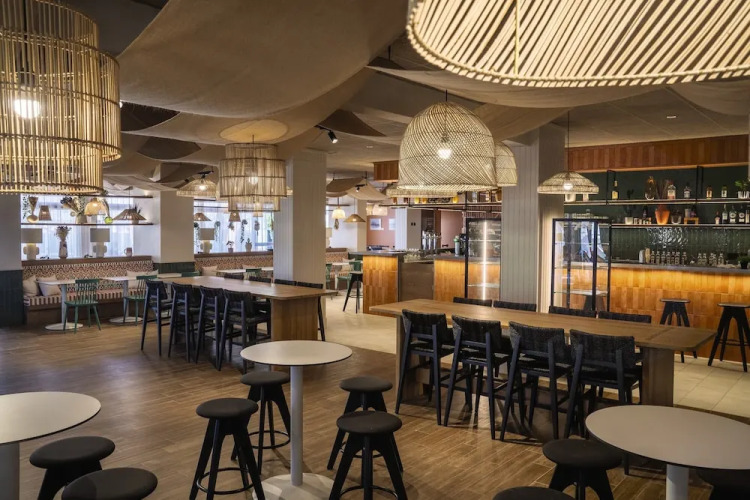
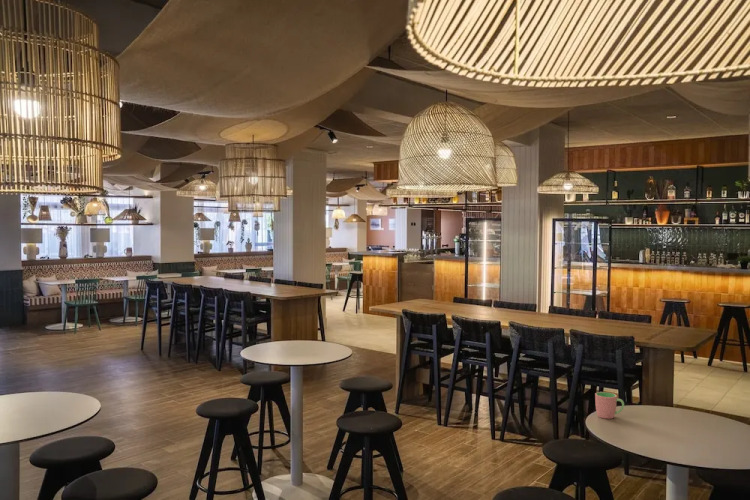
+ cup [594,391,625,420]
